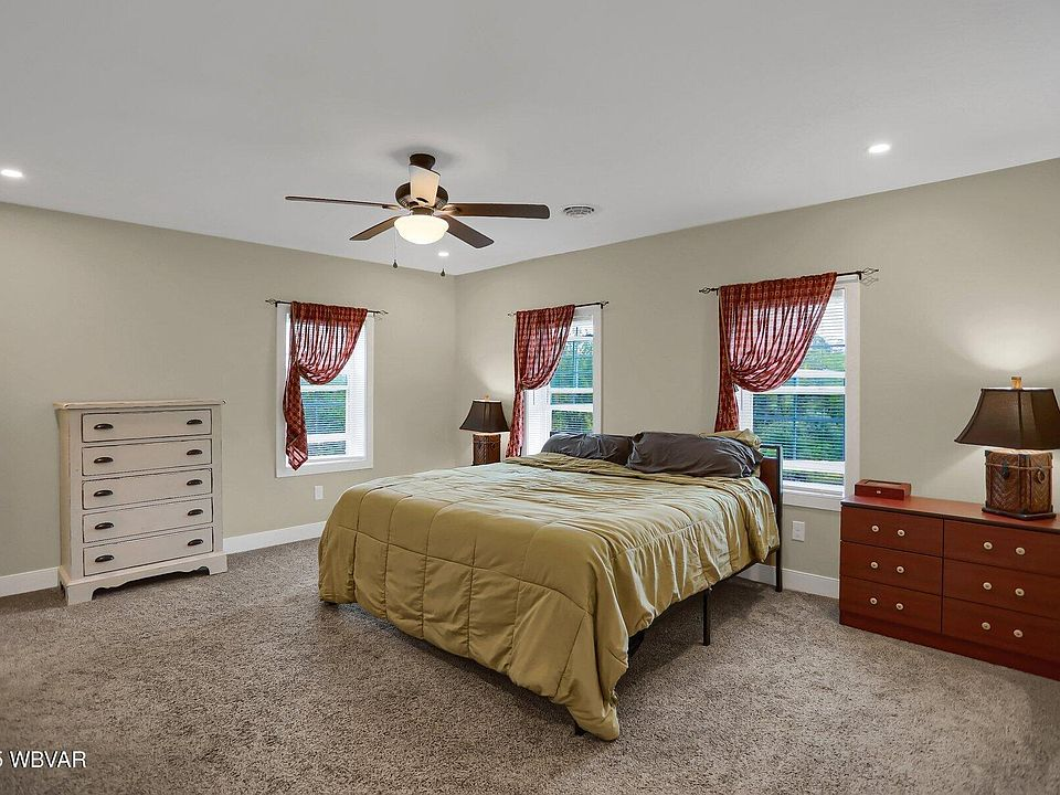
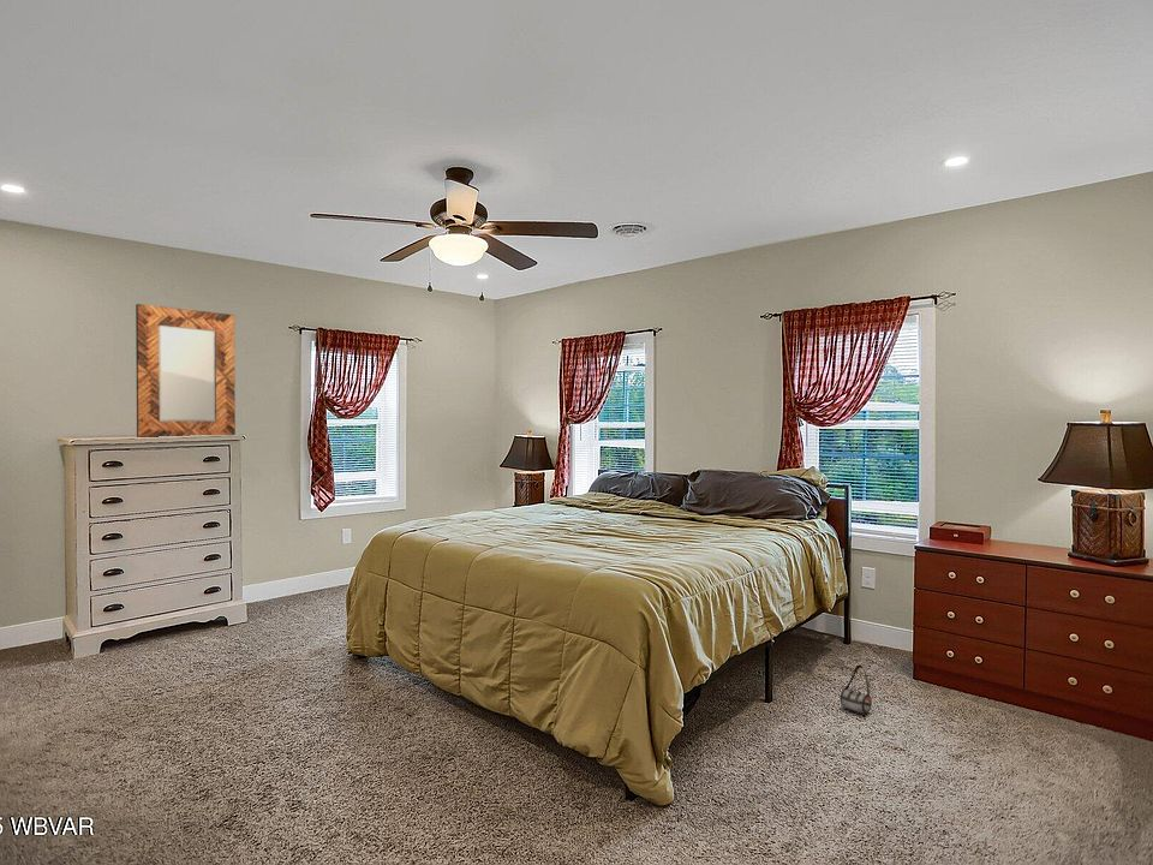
+ home mirror [135,303,237,439]
+ bag [830,663,873,726]
